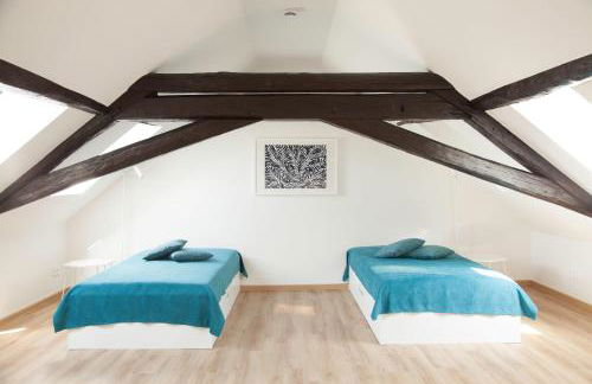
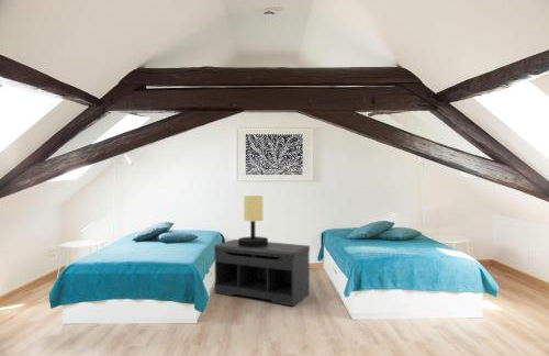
+ table lamp [237,194,269,247]
+ bench [213,238,311,307]
